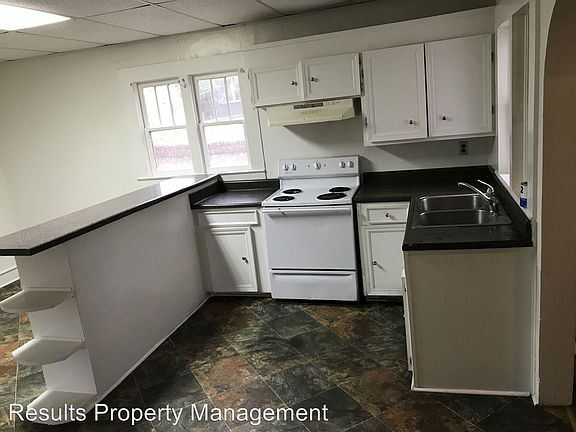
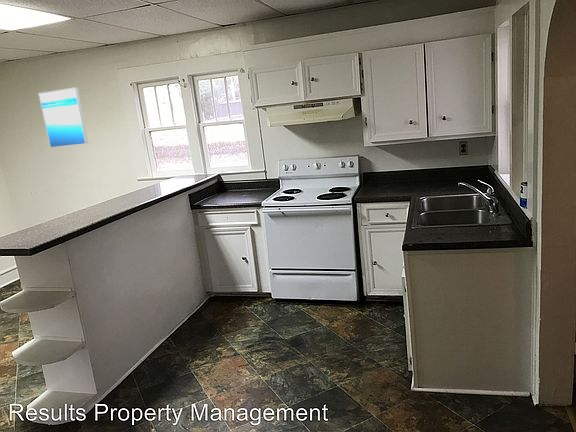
+ wall art [37,86,89,149]
